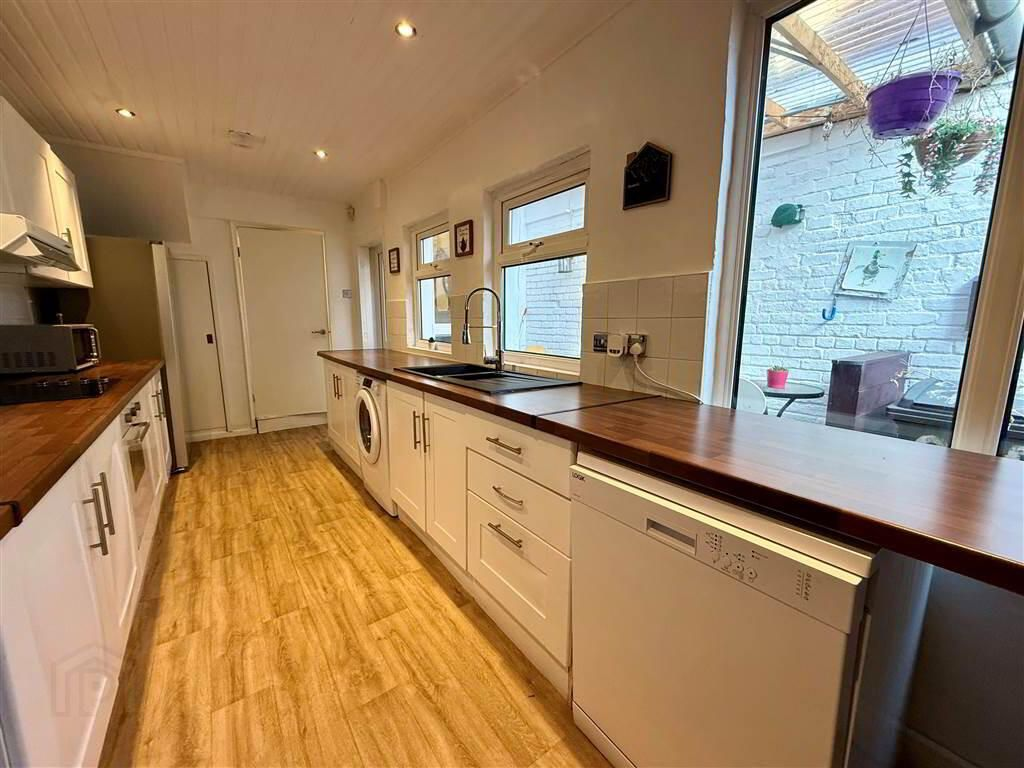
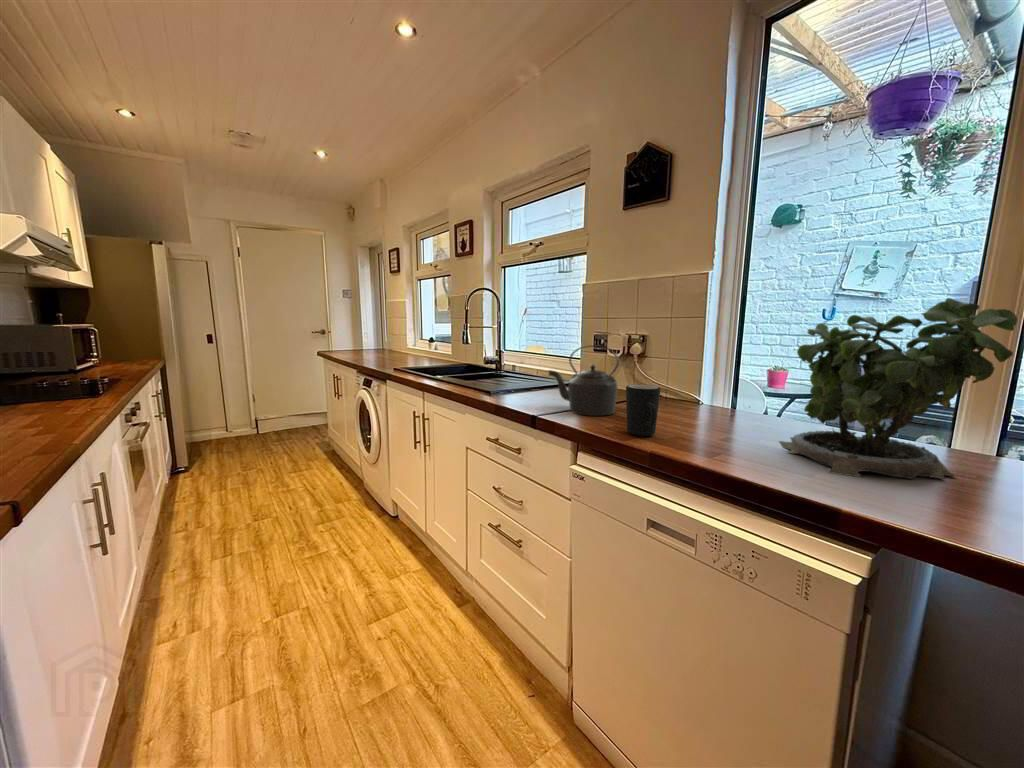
+ potted plant [778,289,1018,480]
+ kettle [547,344,620,417]
+ mug [625,384,661,437]
